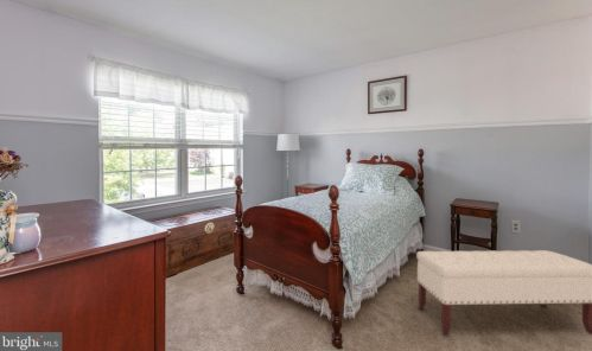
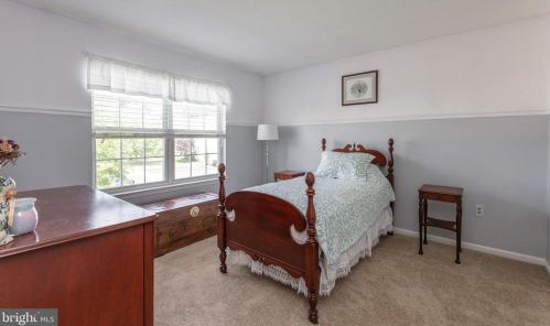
- bench [415,249,592,338]
